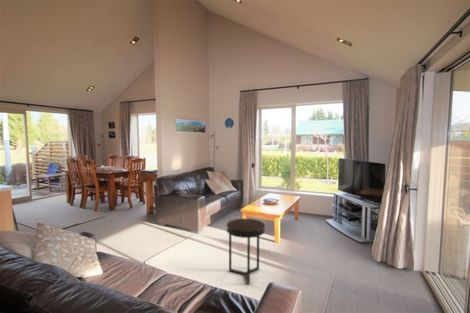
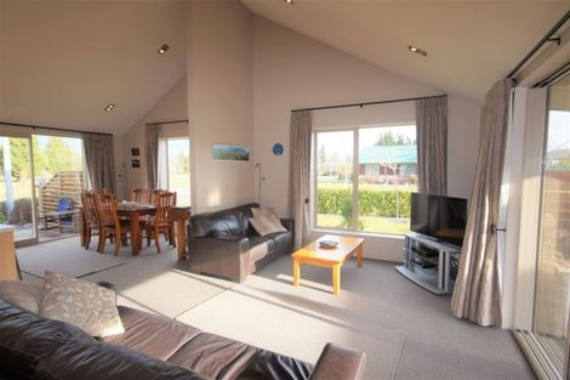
- side table [226,218,266,285]
